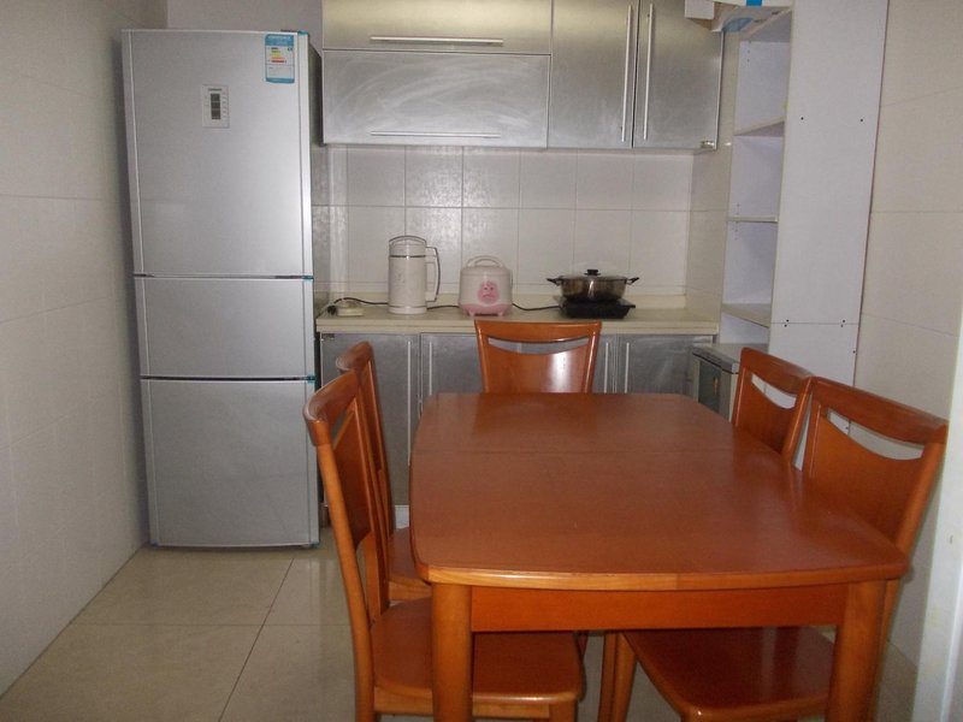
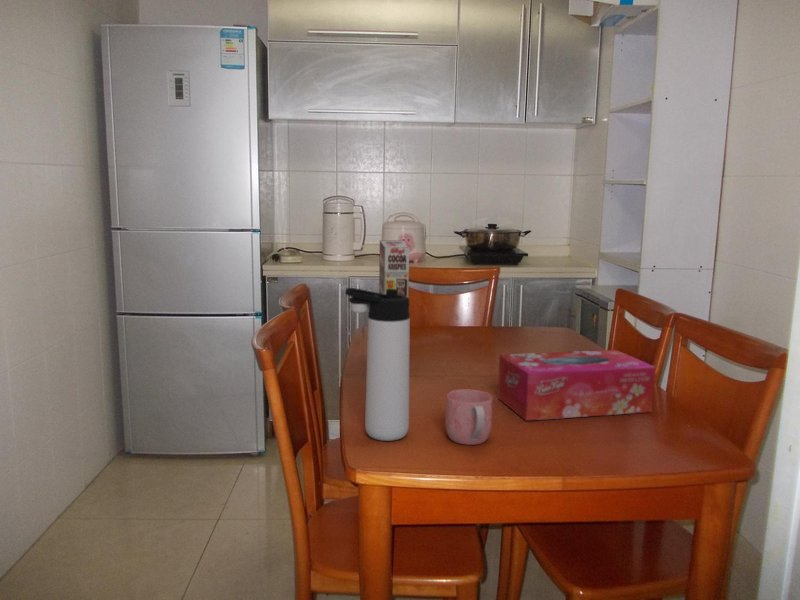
+ mug [445,388,494,446]
+ cereal box [378,239,410,298]
+ thermos bottle [344,287,411,442]
+ tissue box [497,349,656,422]
